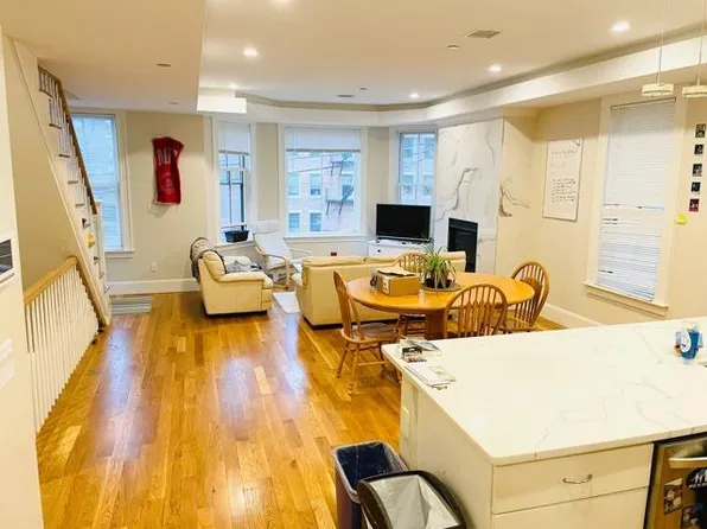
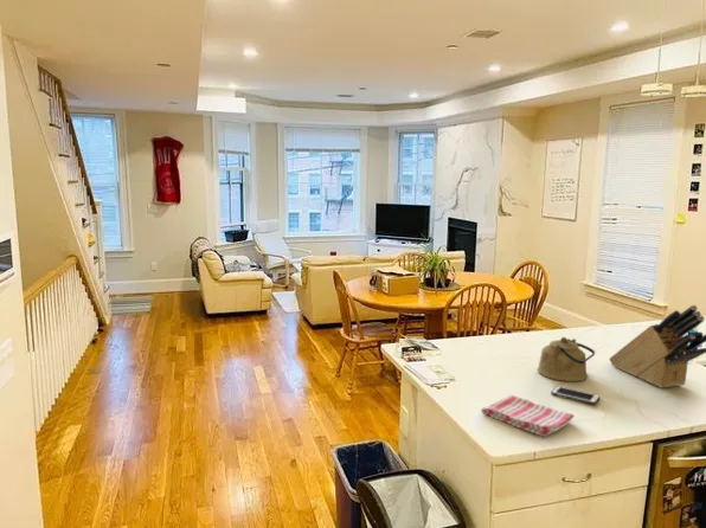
+ knife block [608,304,706,388]
+ cell phone [550,385,602,406]
+ dish towel [480,393,576,438]
+ kettle [537,336,596,382]
